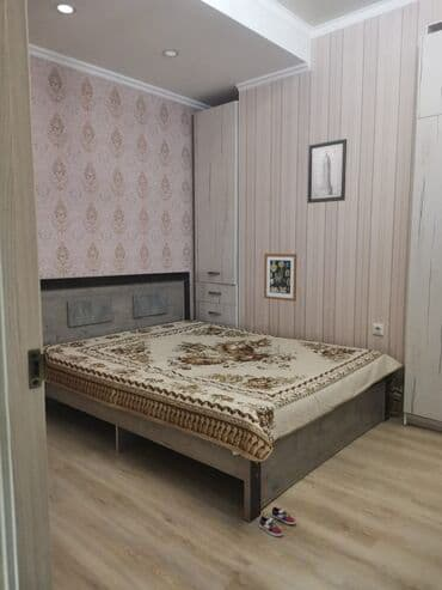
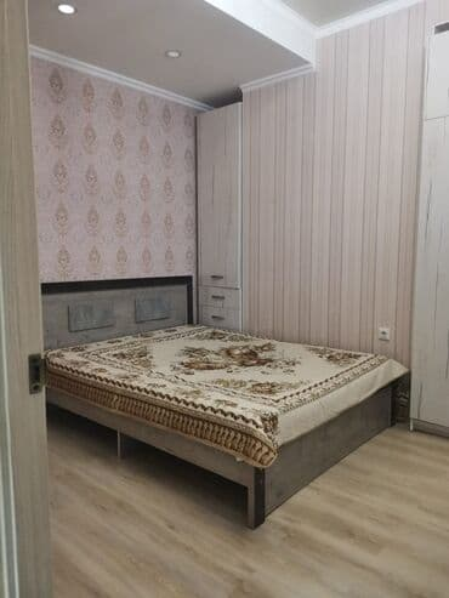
- sneaker [258,506,296,537]
- wall art [263,253,299,303]
- wall art [306,138,348,205]
